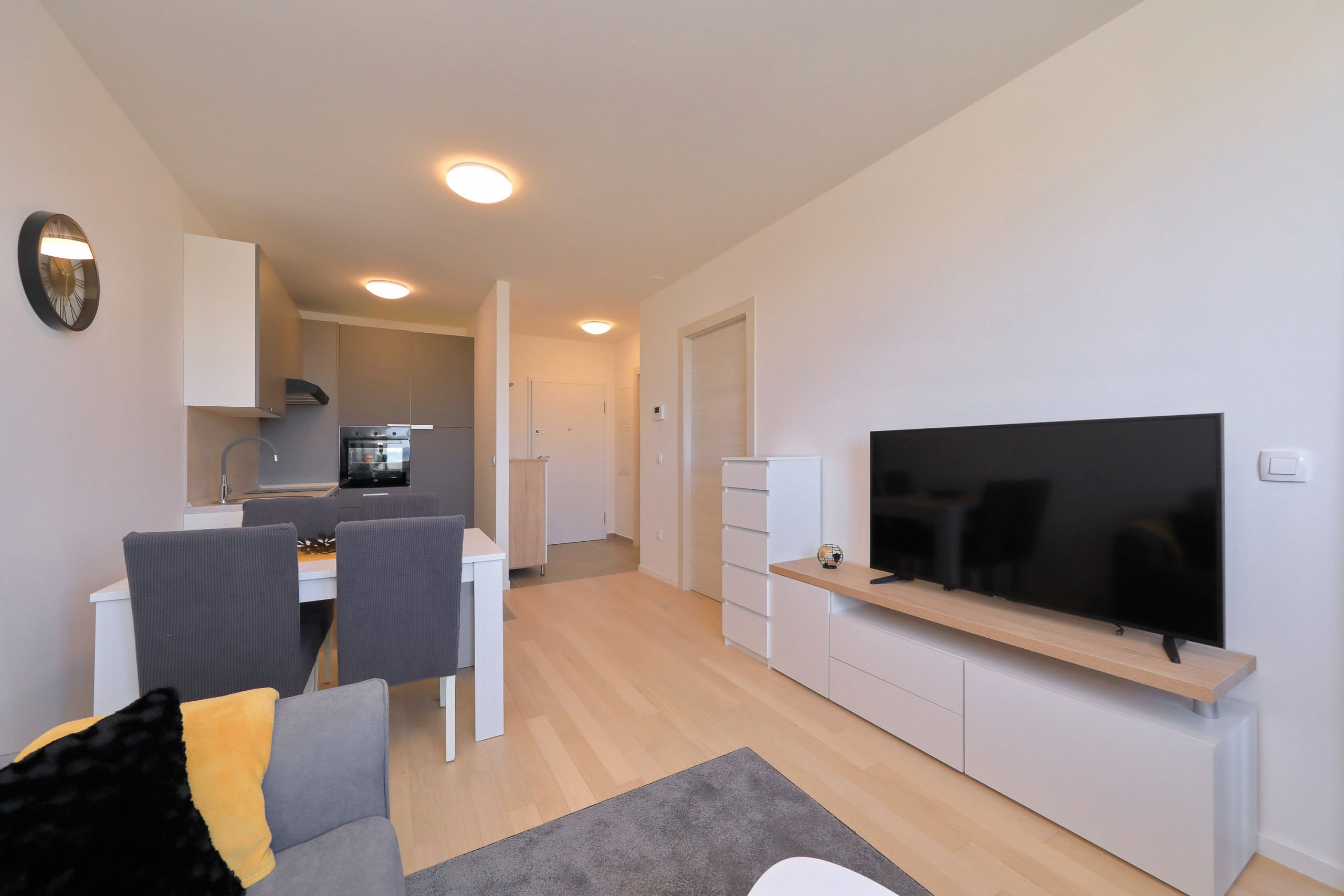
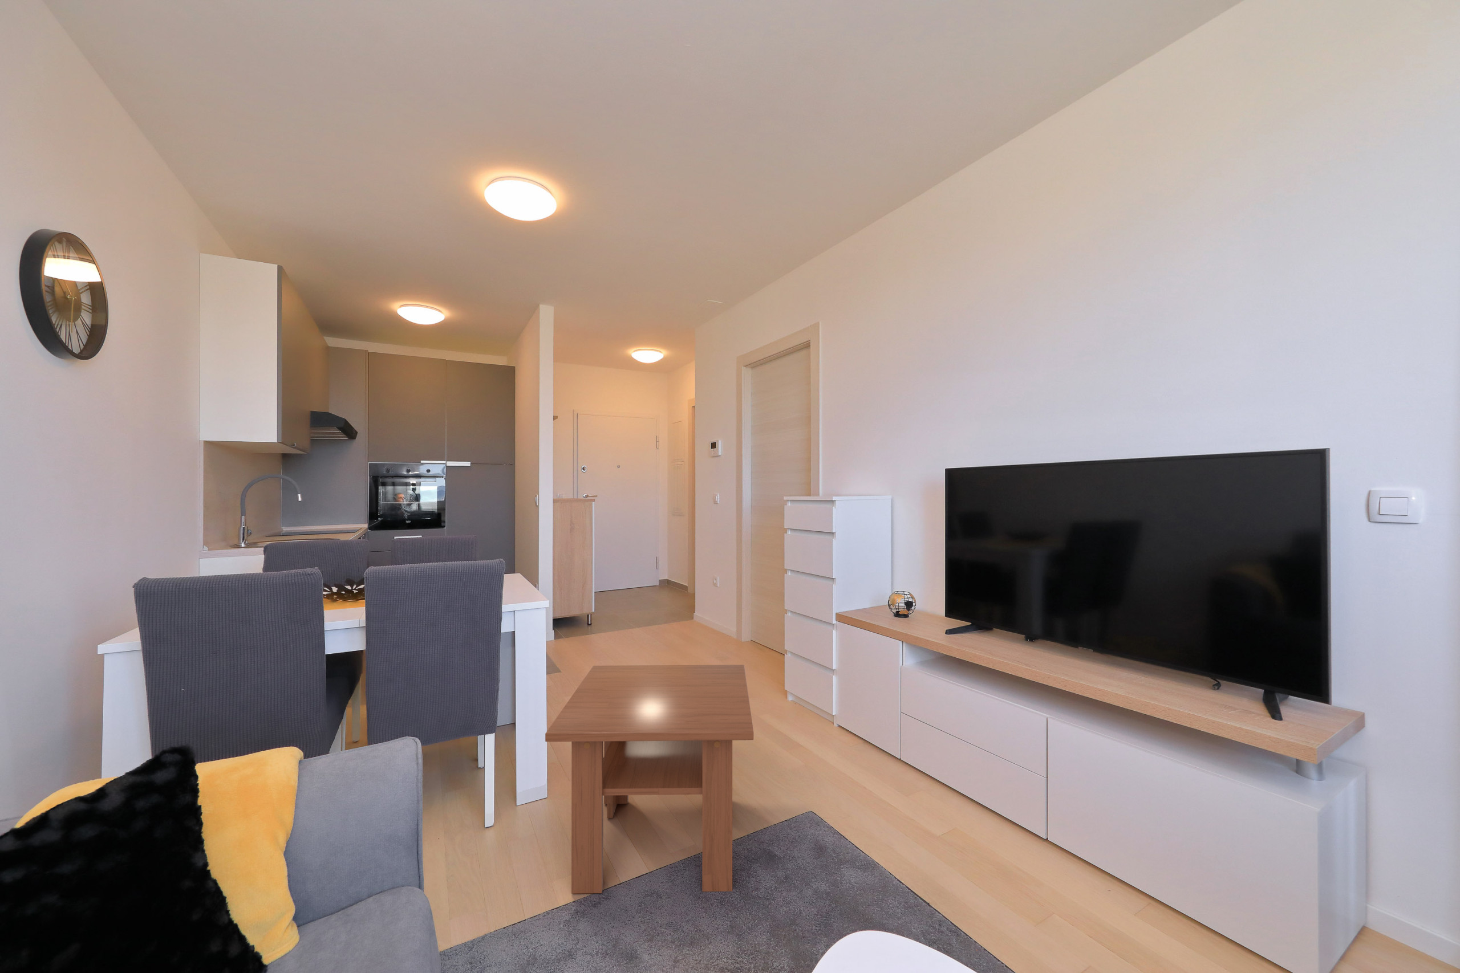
+ coffee table [544,665,754,895]
